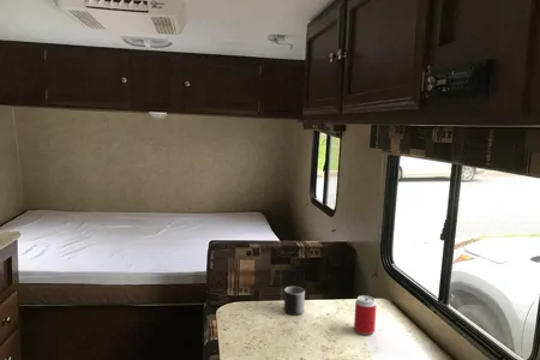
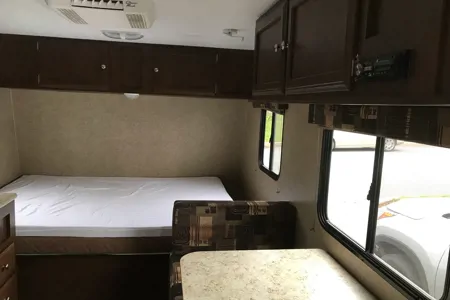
- mug [282,286,306,317]
- beverage can [353,294,378,336]
